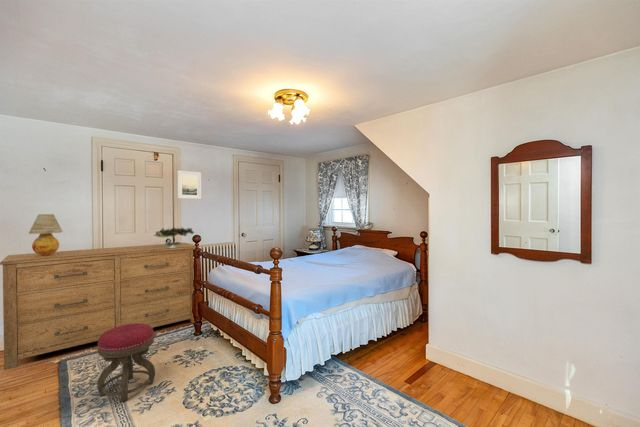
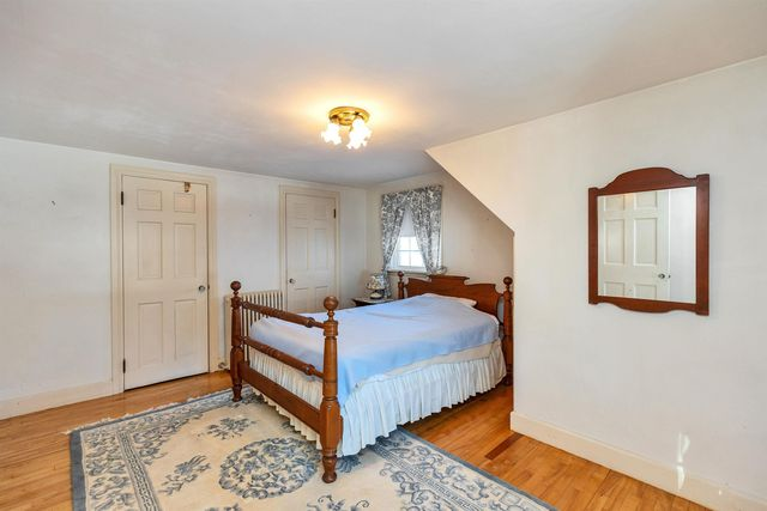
- dresser [0,242,200,371]
- table lamp [28,213,64,255]
- stool [96,323,156,403]
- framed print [176,169,202,200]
- bonsai tree [153,226,195,248]
